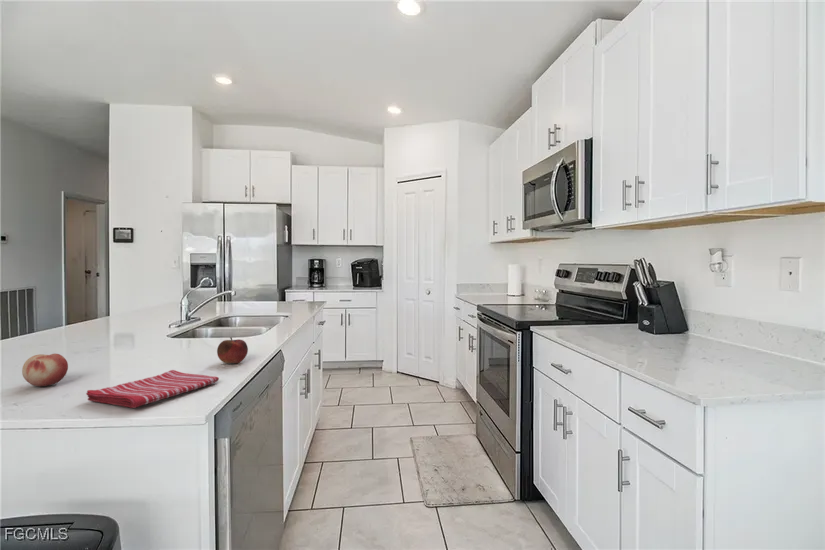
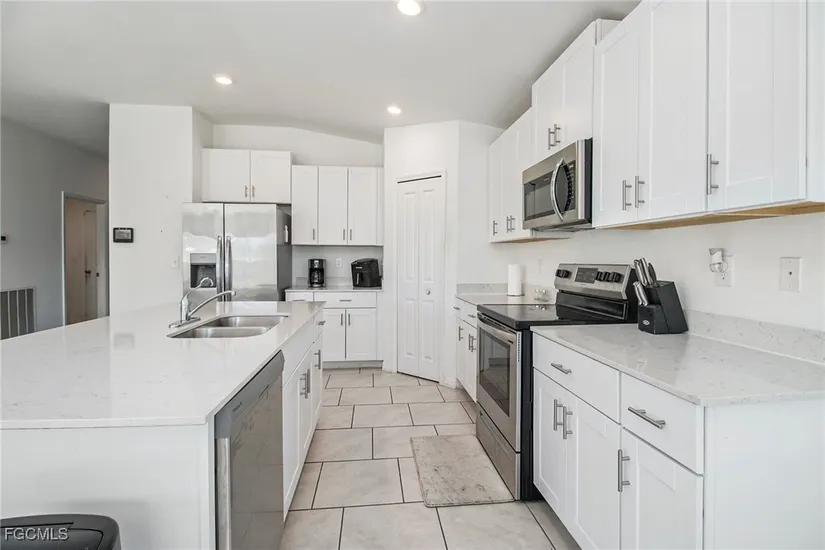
- fruit [21,353,69,387]
- dish towel [85,369,220,409]
- fruit [216,336,249,364]
